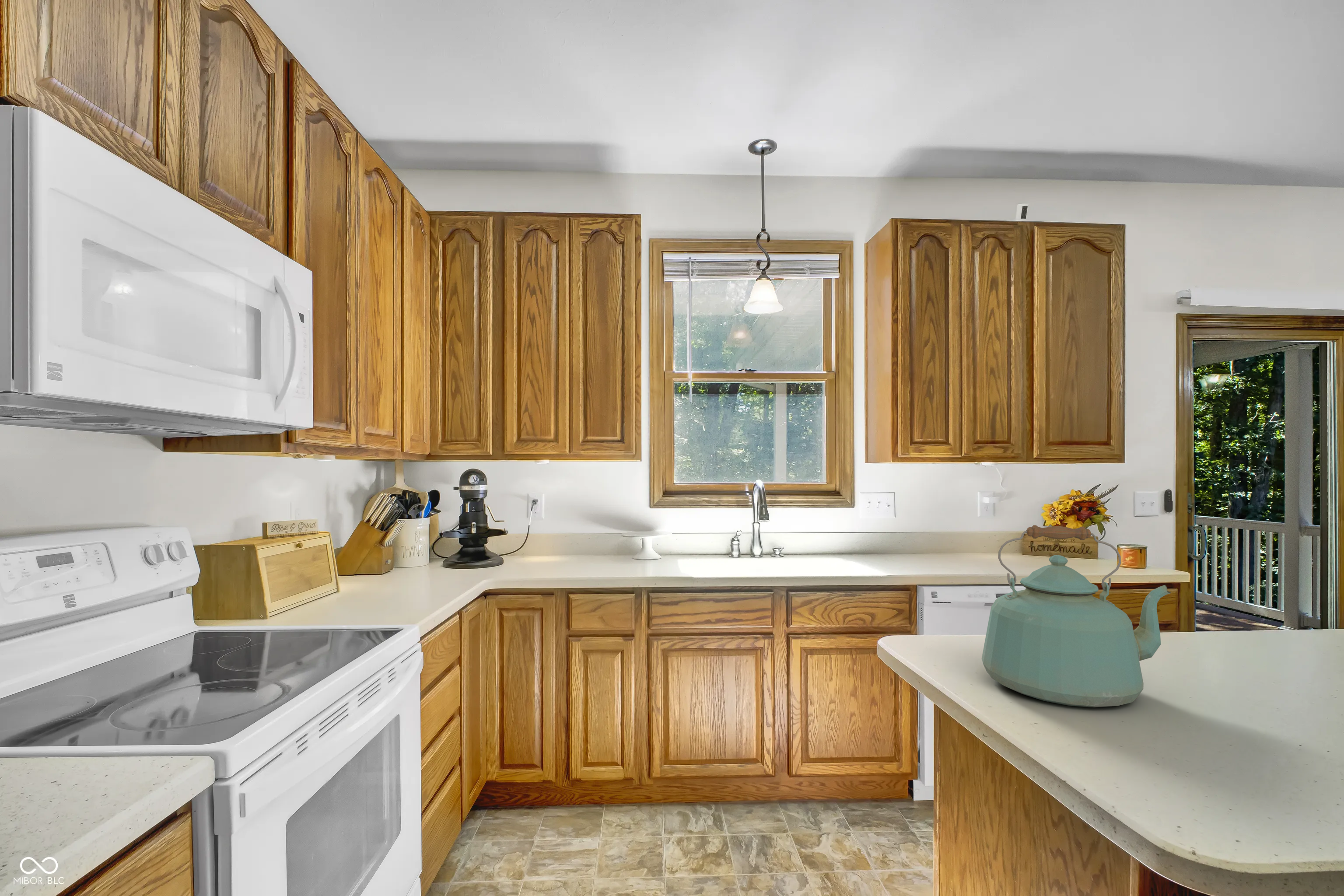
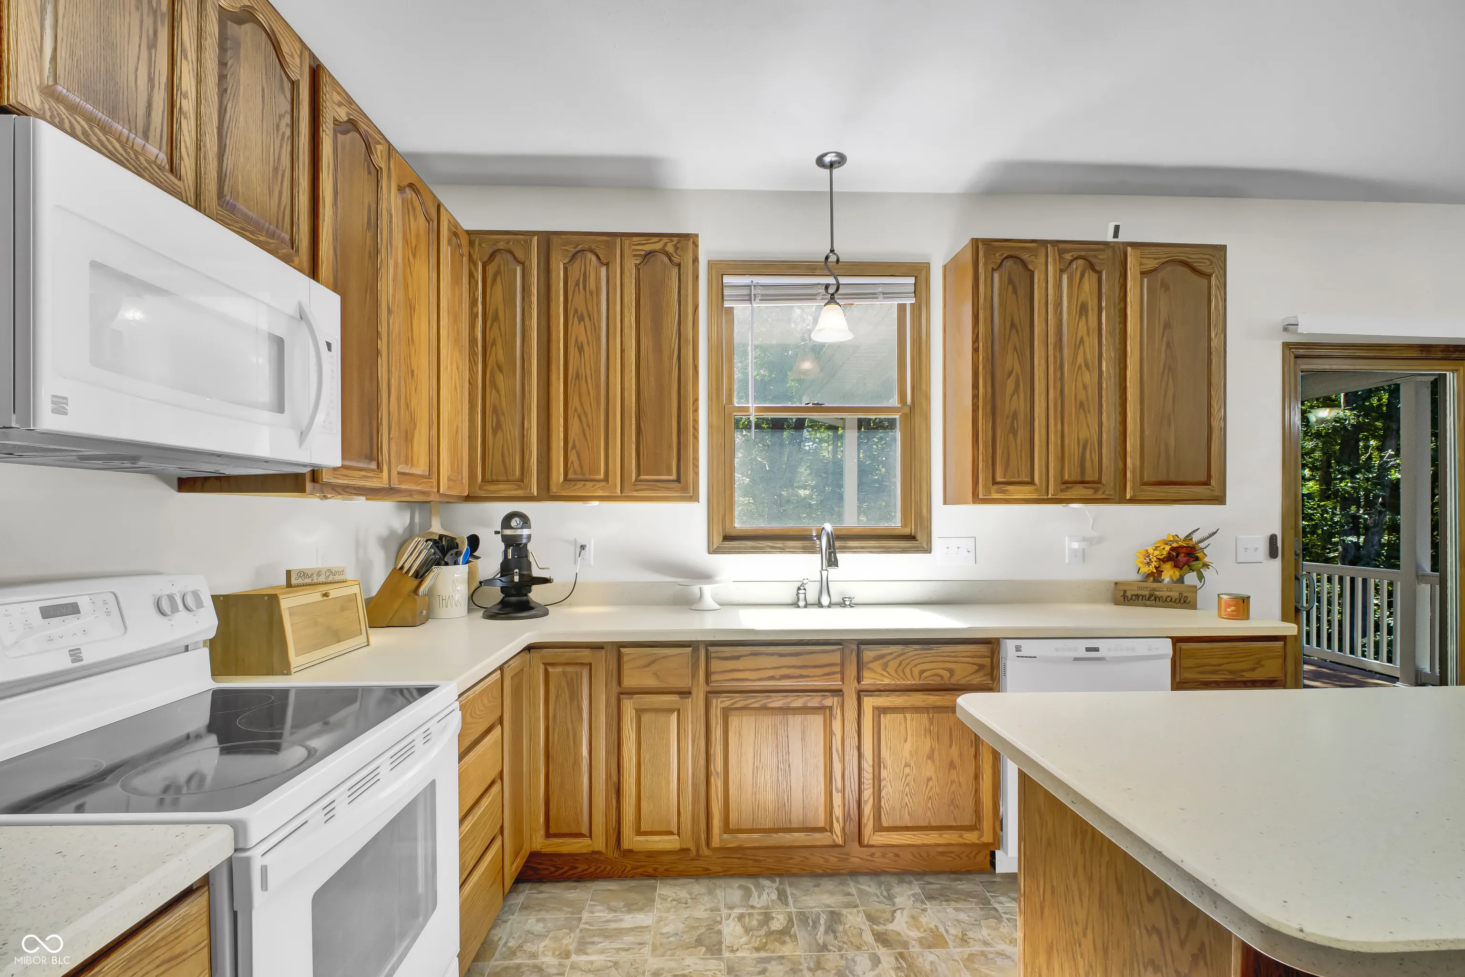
- kettle [981,525,1172,708]
